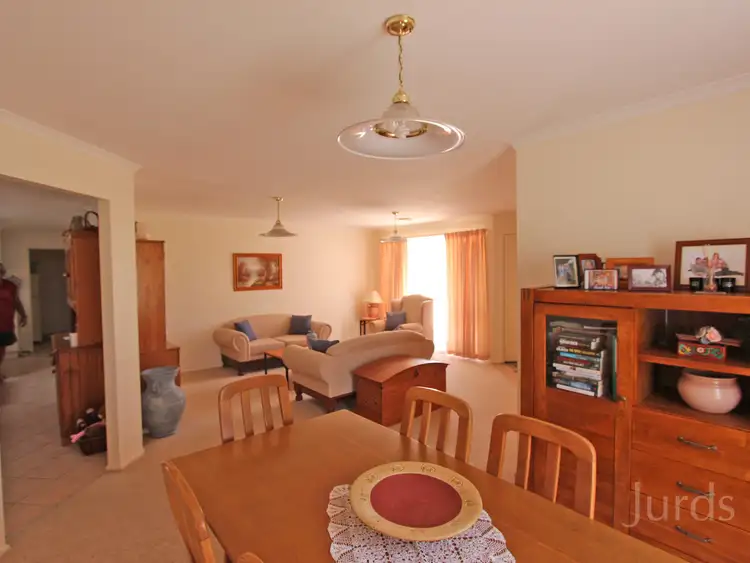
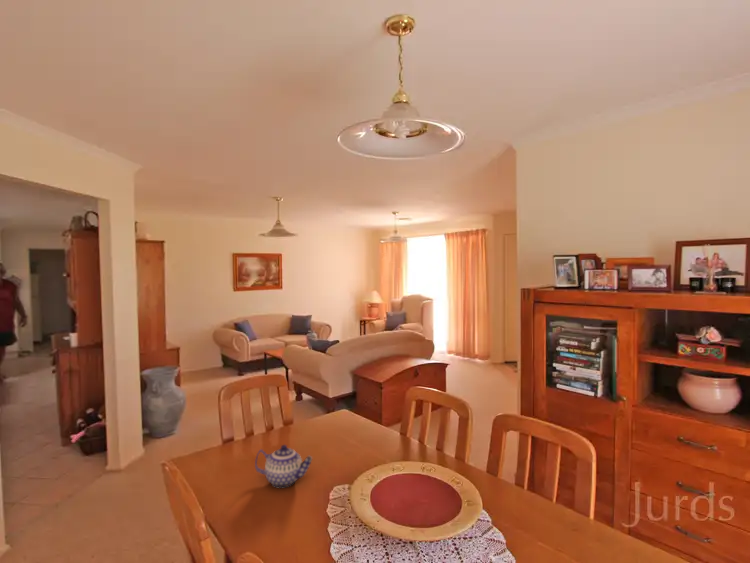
+ teapot [254,444,313,489]
